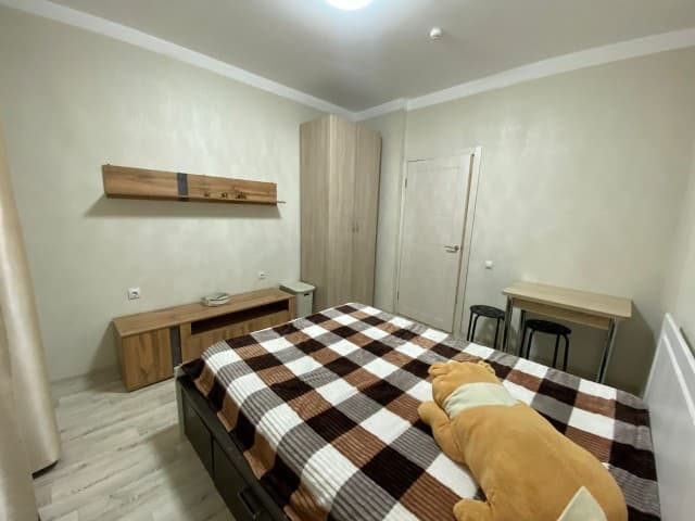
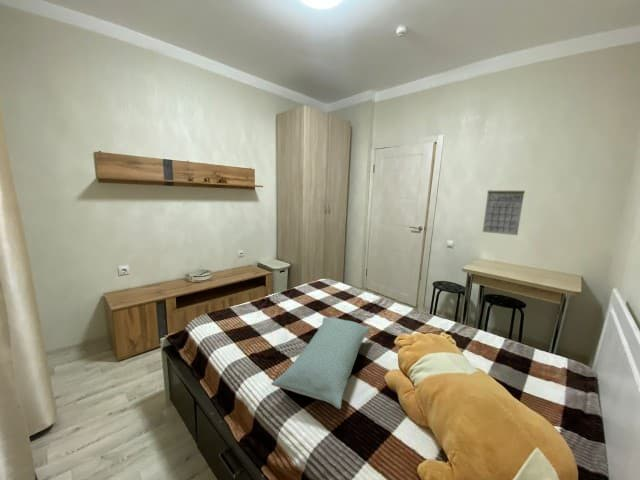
+ pillow [270,316,372,410]
+ calendar [482,182,526,236]
